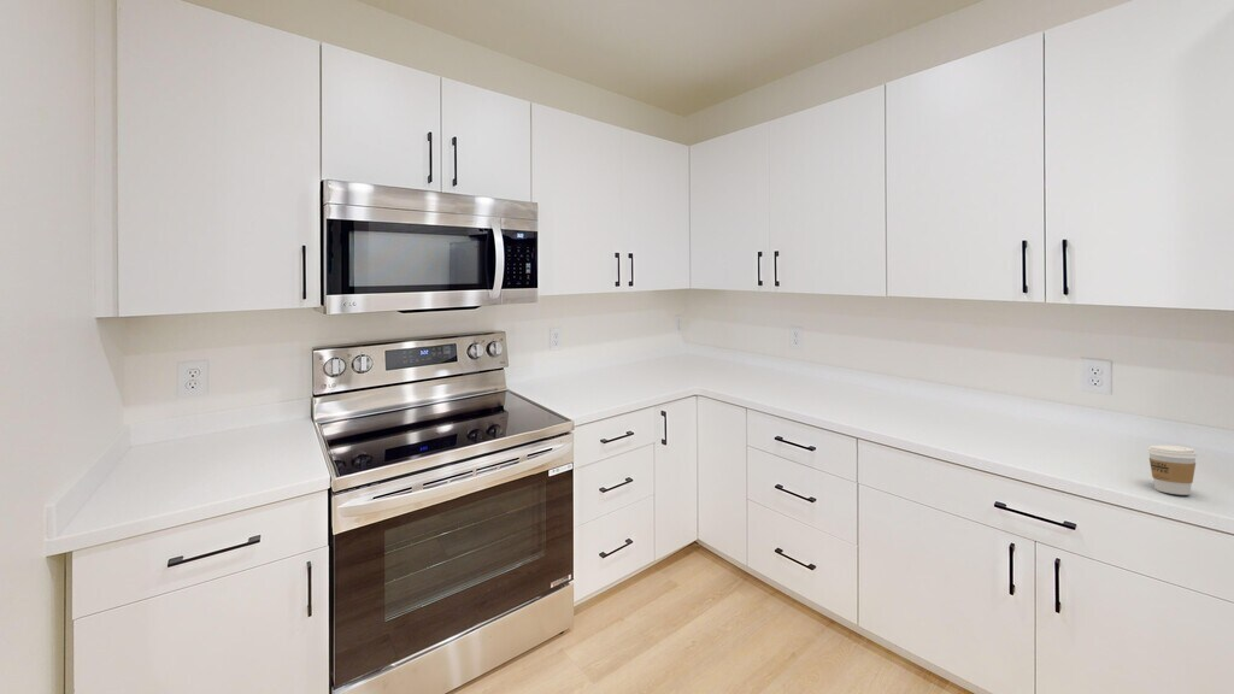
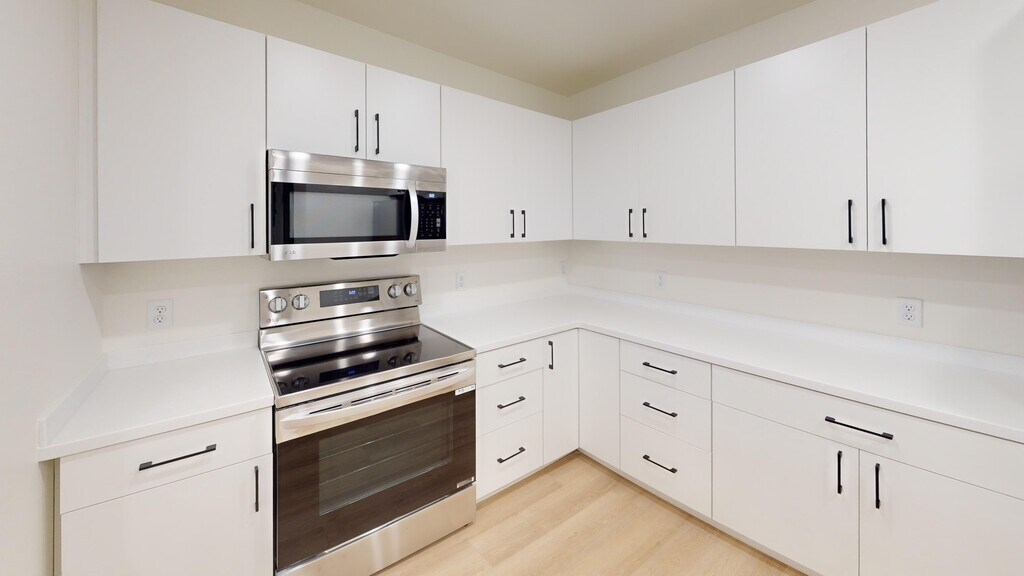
- coffee cup [1146,445,1198,496]
